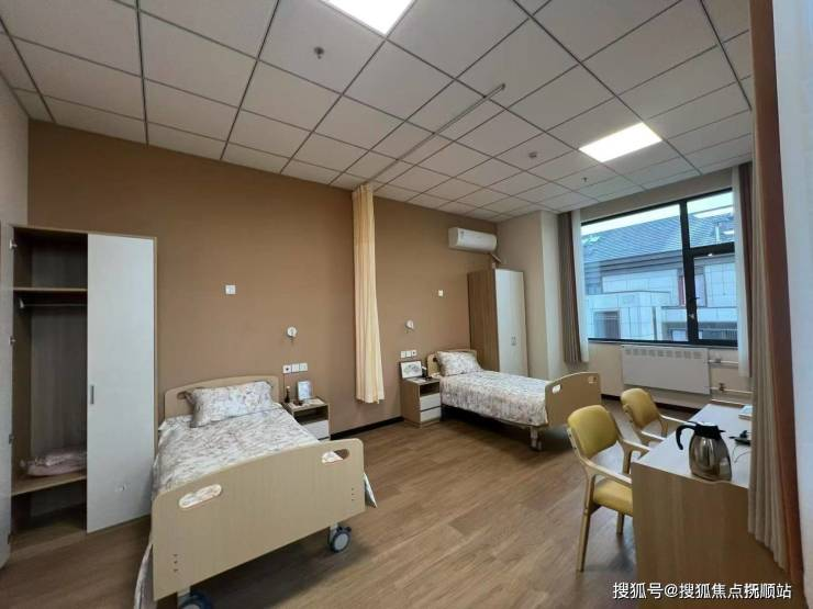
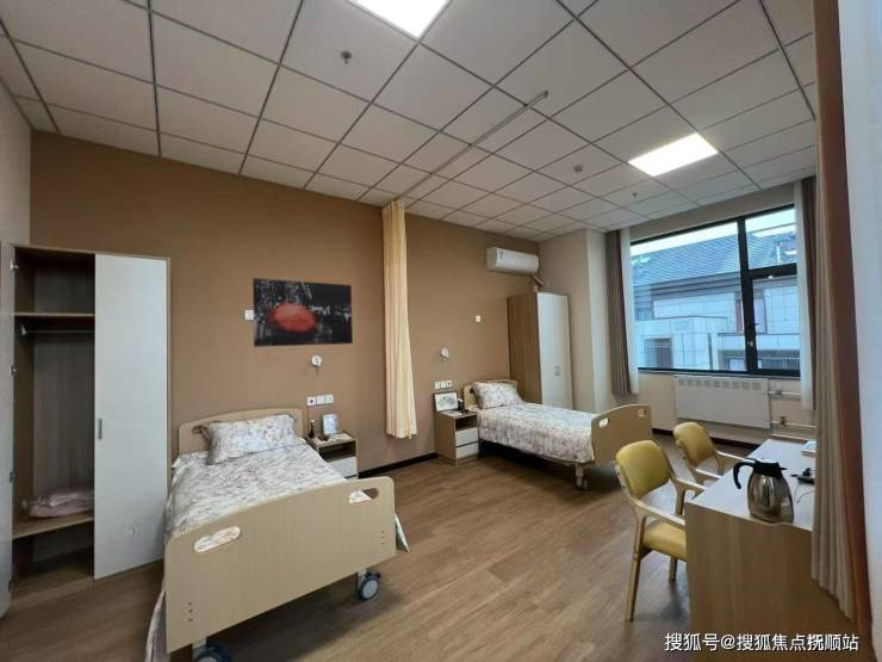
+ wall art [251,277,354,348]
